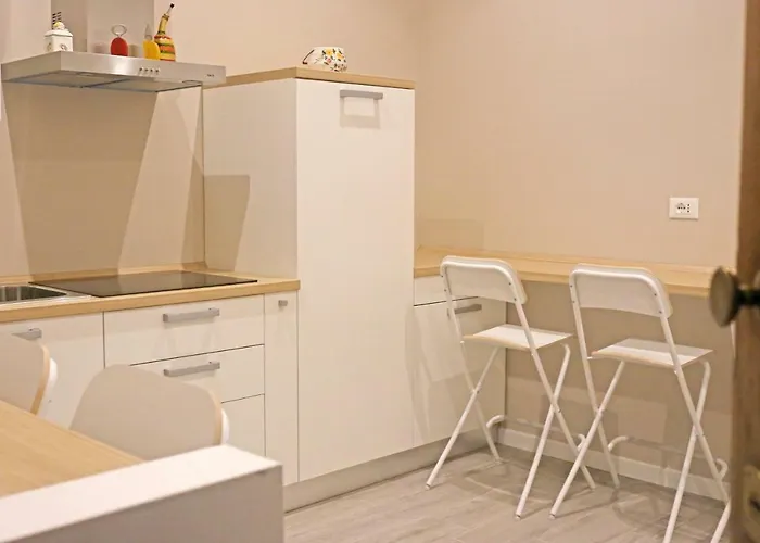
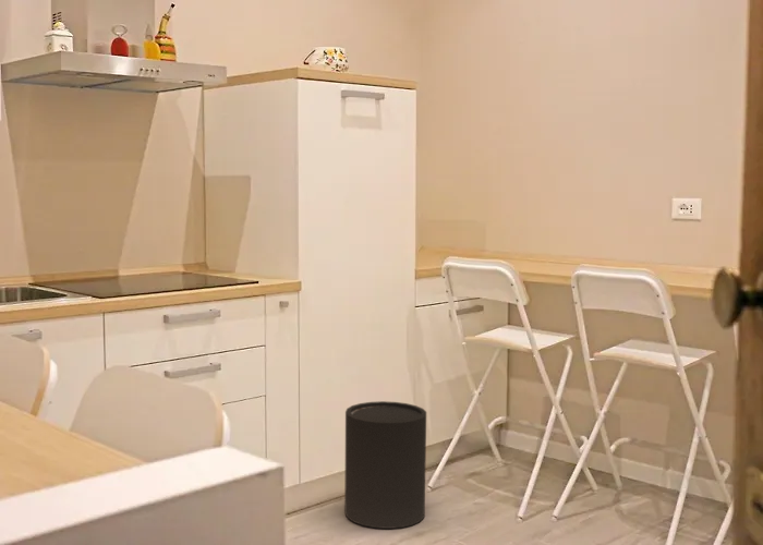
+ trash can [343,400,427,530]
